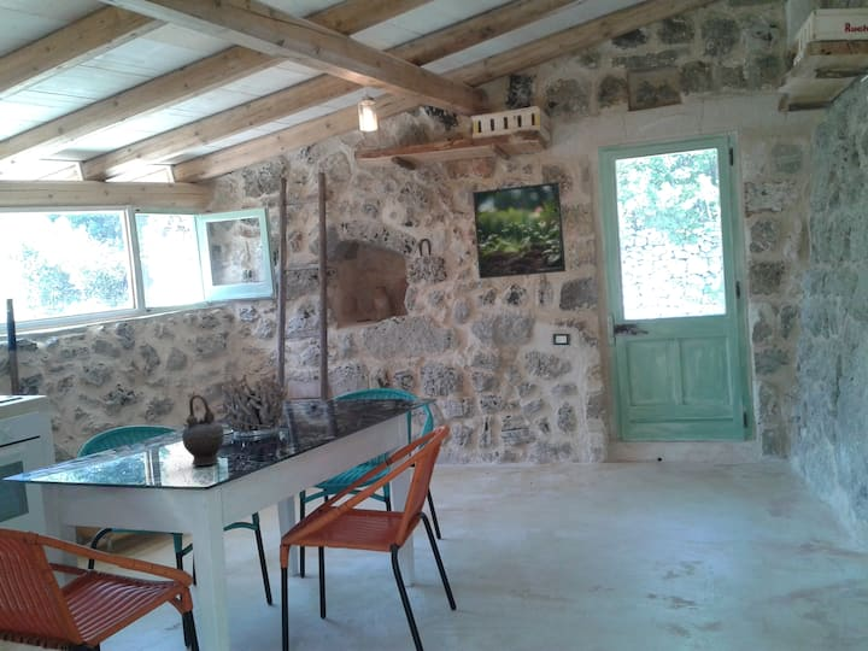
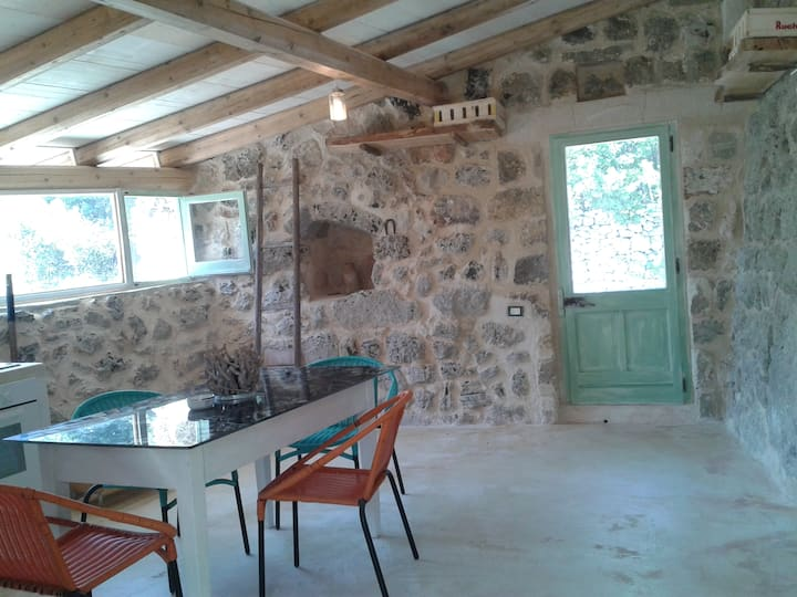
- teapot [181,393,225,467]
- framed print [471,181,567,280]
